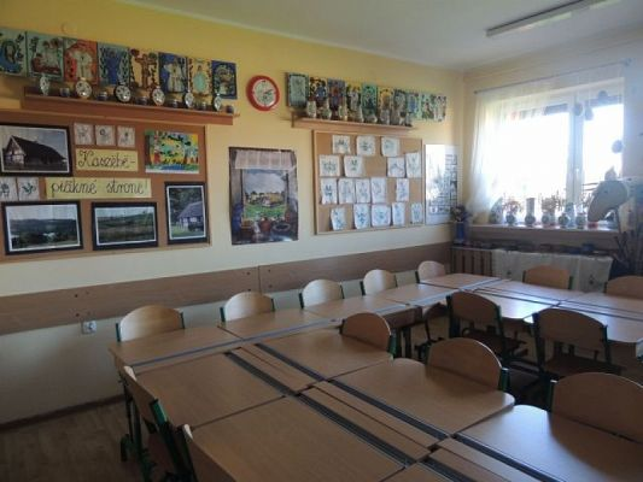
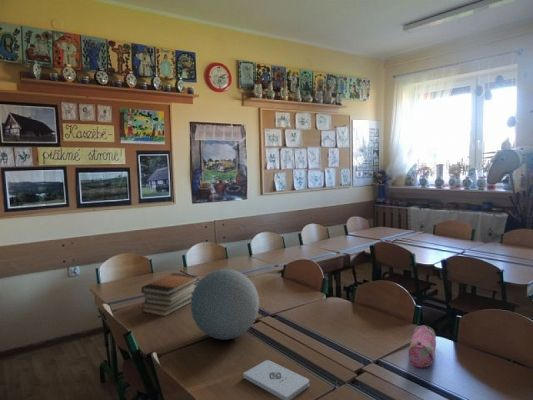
+ decorative orb [190,268,260,341]
+ book stack [140,272,199,317]
+ notepad [242,359,310,400]
+ pencil case [407,324,437,368]
